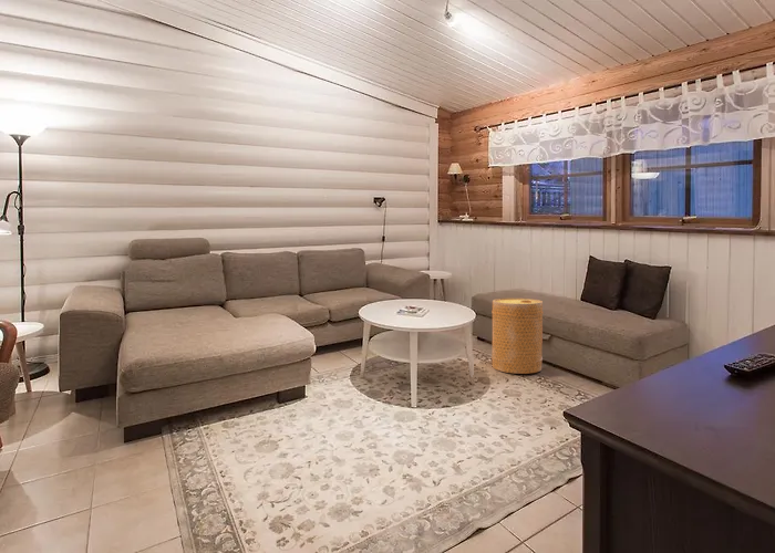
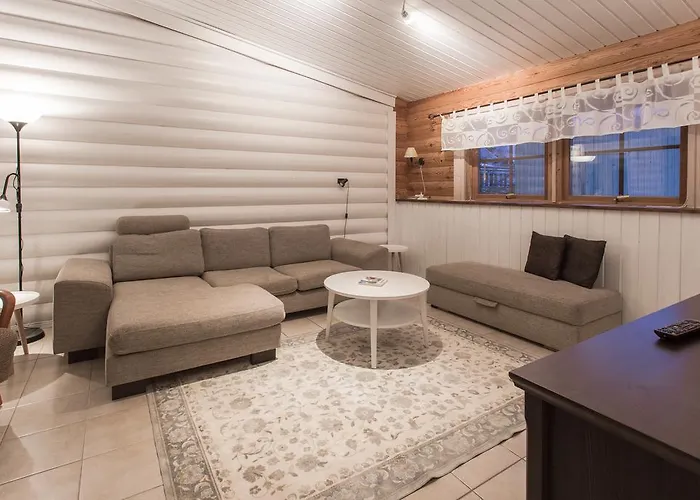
- basket [490,298,545,375]
